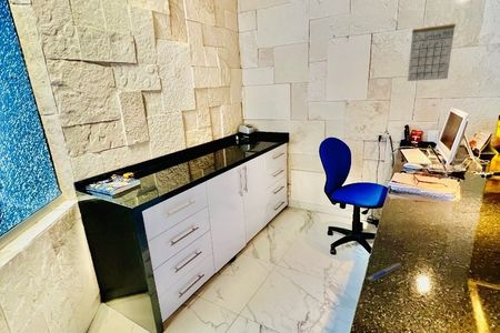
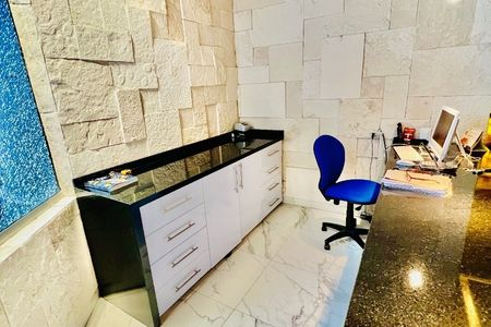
- pen [366,262,403,282]
- calendar [407,12,457,82]
